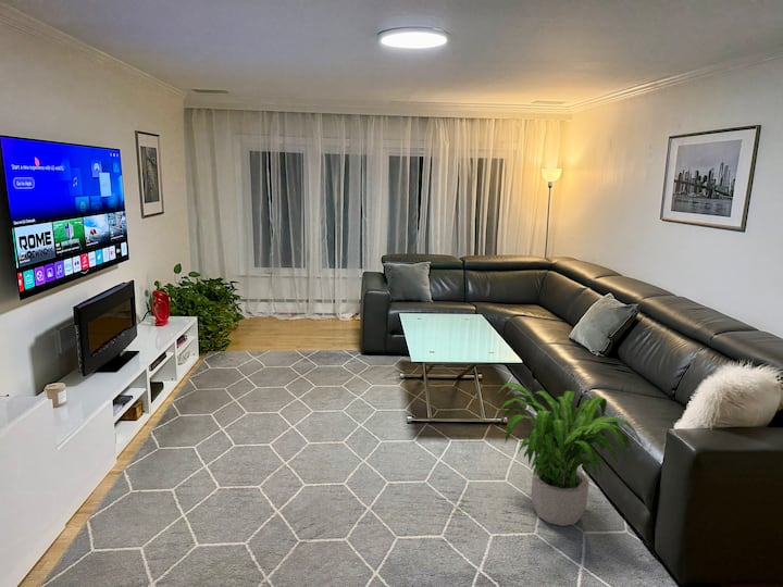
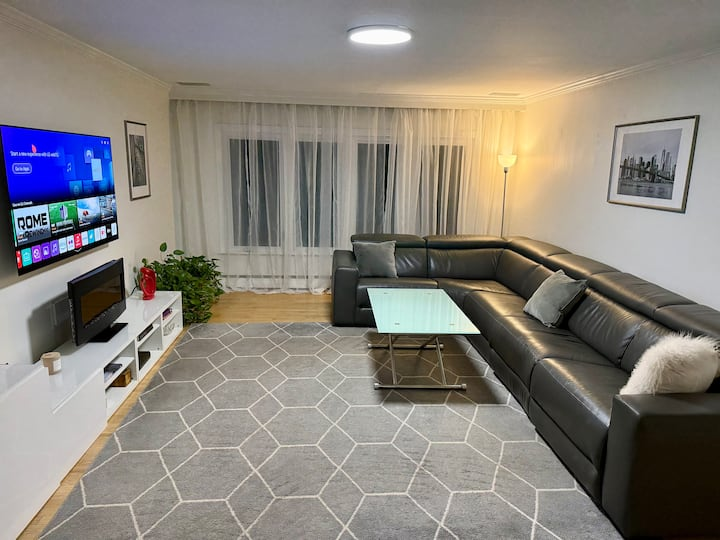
- potted plant [492,382,643,527]
